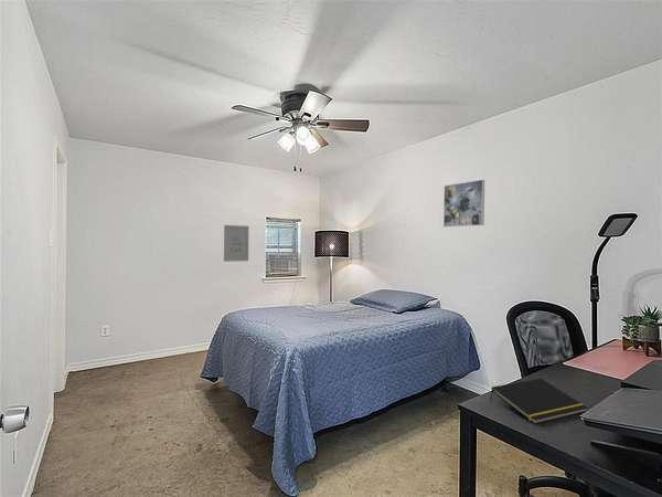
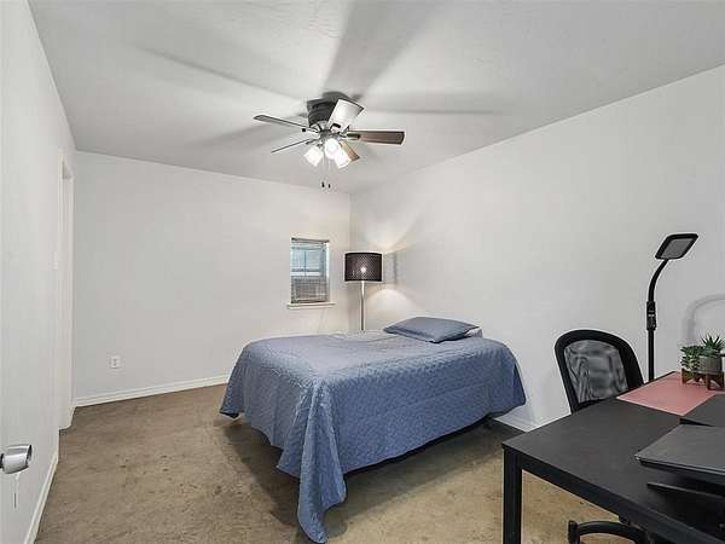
- wall art [223,224,249,263]
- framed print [442,179,485,228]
- notepad [489,378,589,425]
